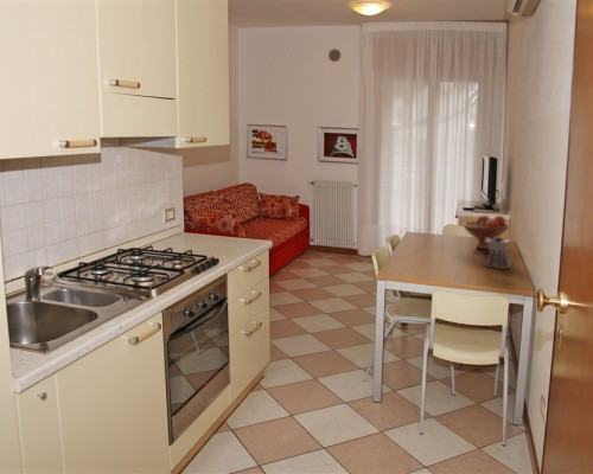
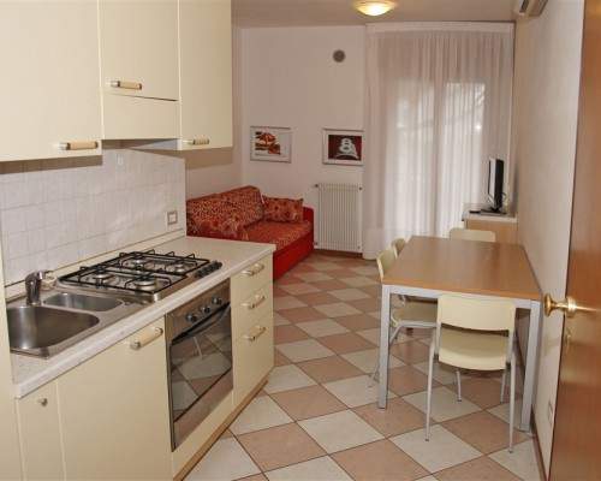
- teapot [484,236,516,270]
- fruit bowl [461,213,511,250]
